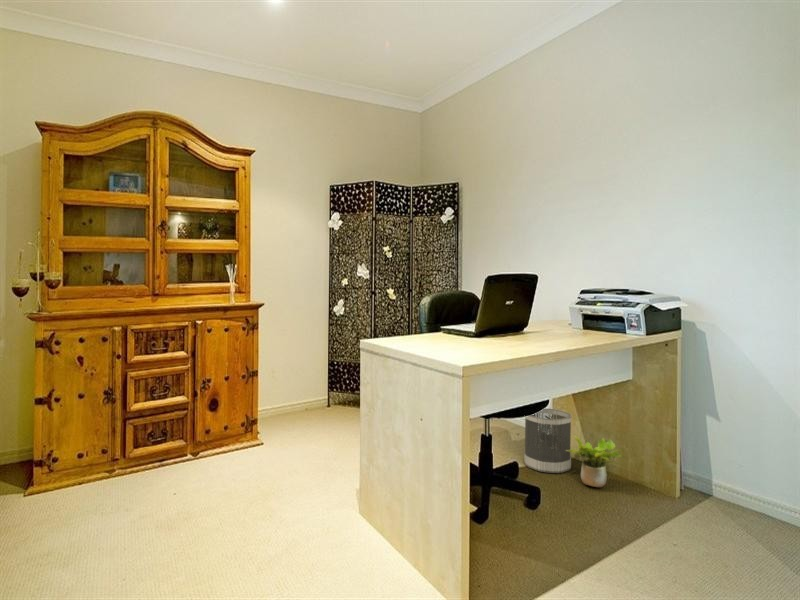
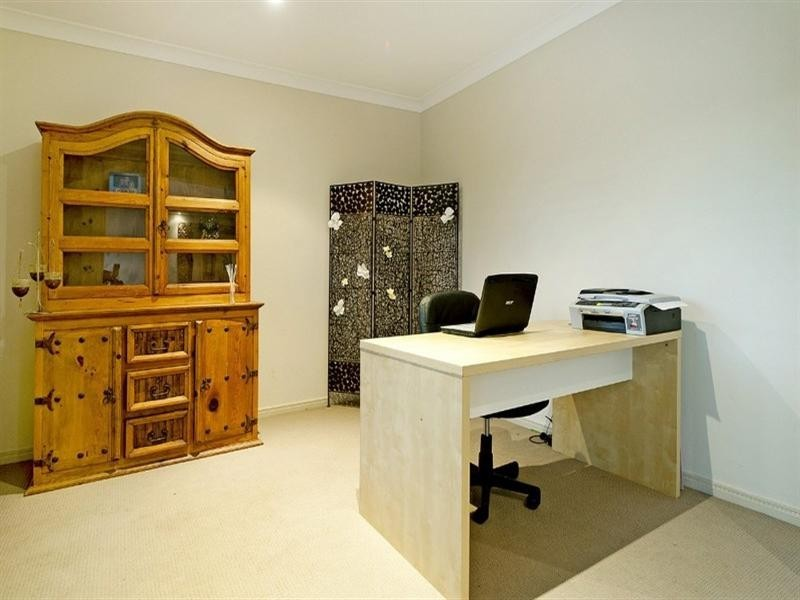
- potted plant [566,433,627,488]
- wastebasket [523,407,573,474]
